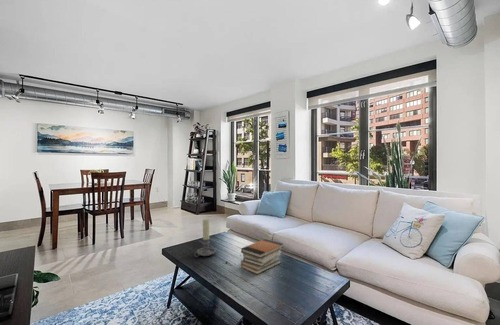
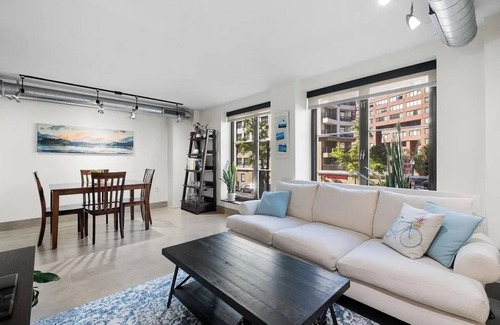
- book stack [240,238,284,275]
- candle holder [193,218,217,258]
